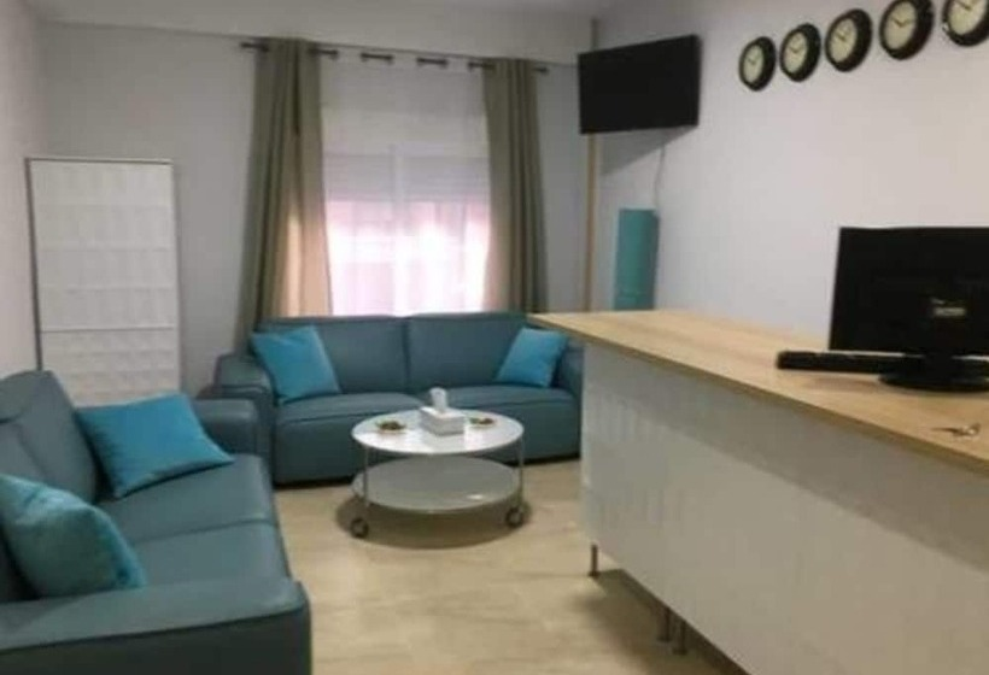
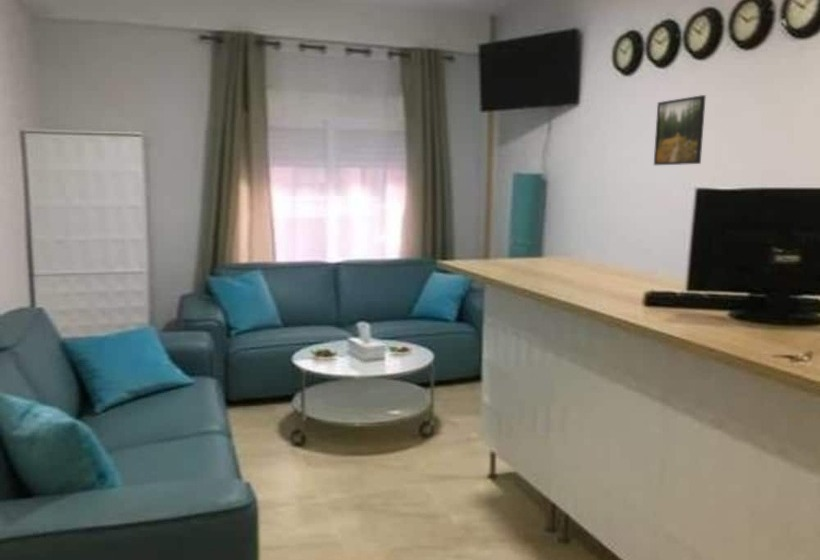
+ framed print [653,94,707,166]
